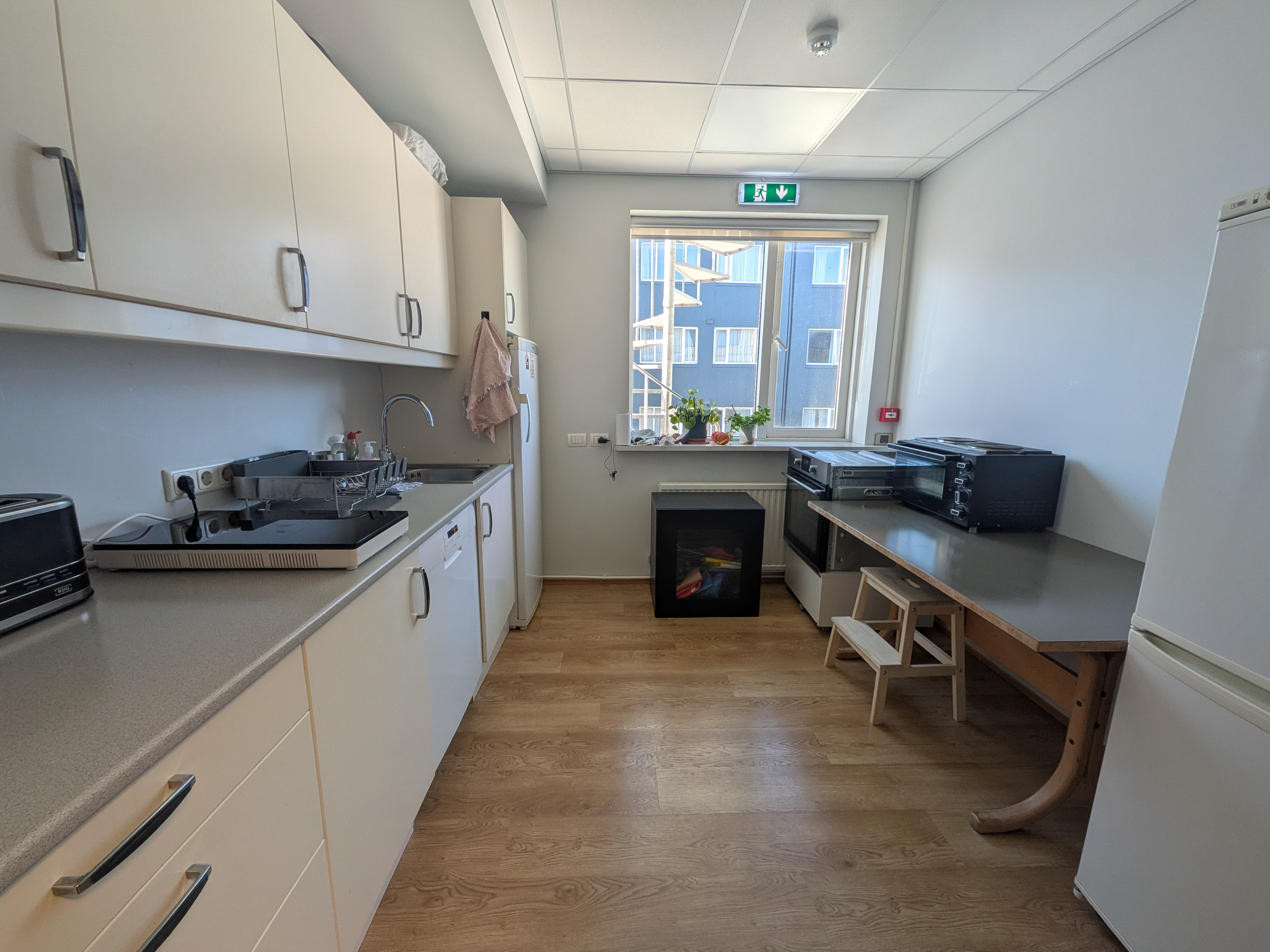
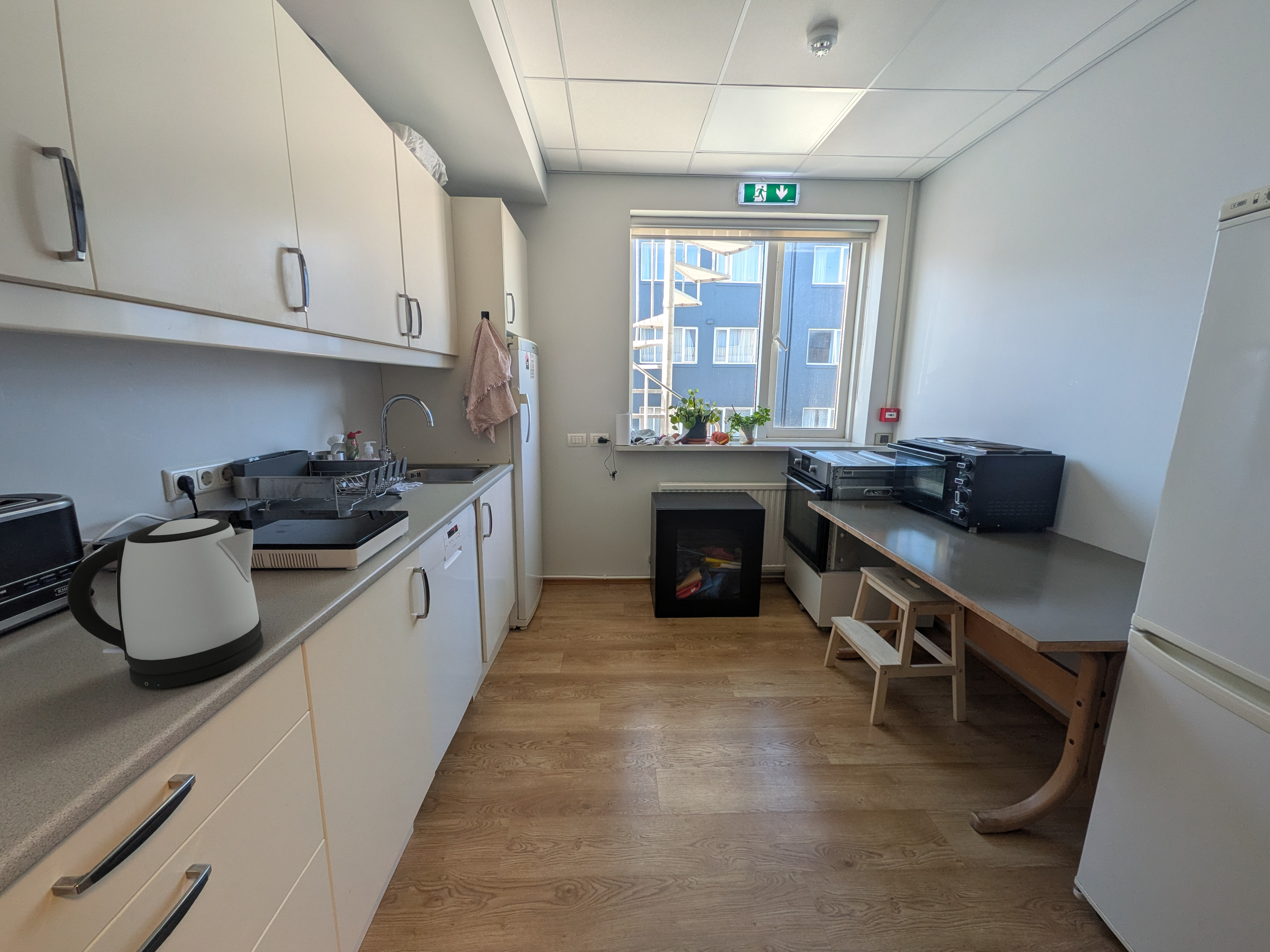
+ kettle [67,518,264,689]
